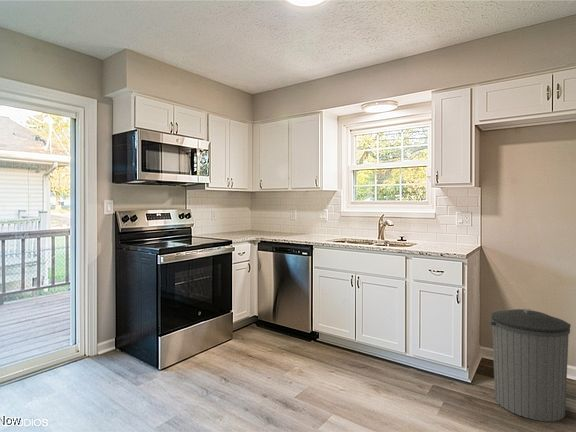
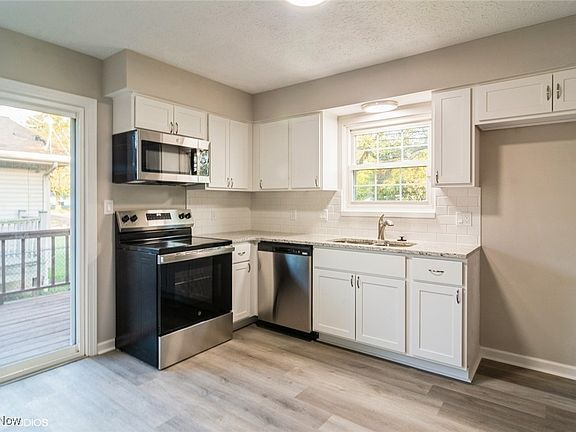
- trash can [487,308,571,422]
